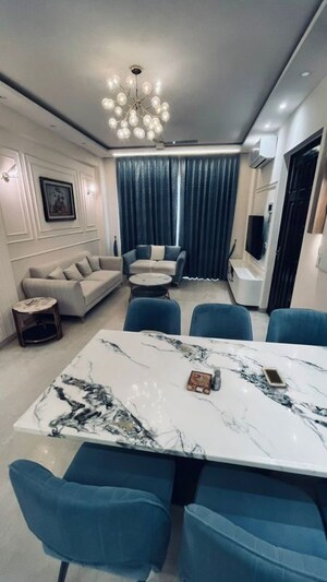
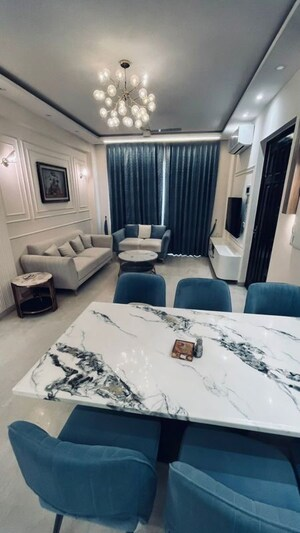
- cell phone [261,366,288,389]
